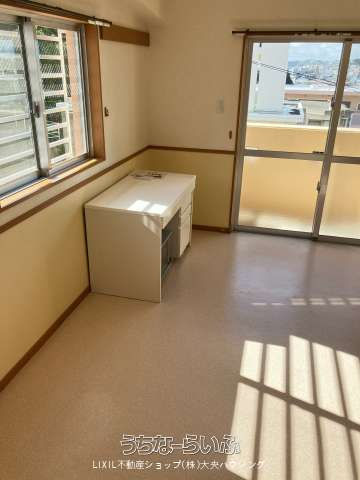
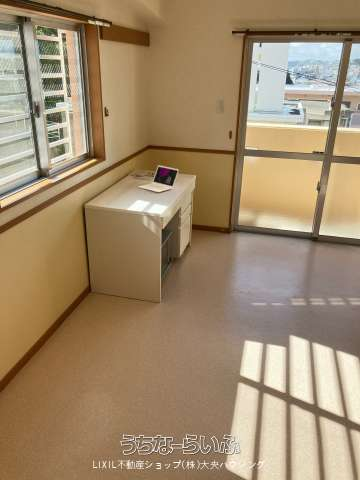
+ laptop [137,165,180,193]
